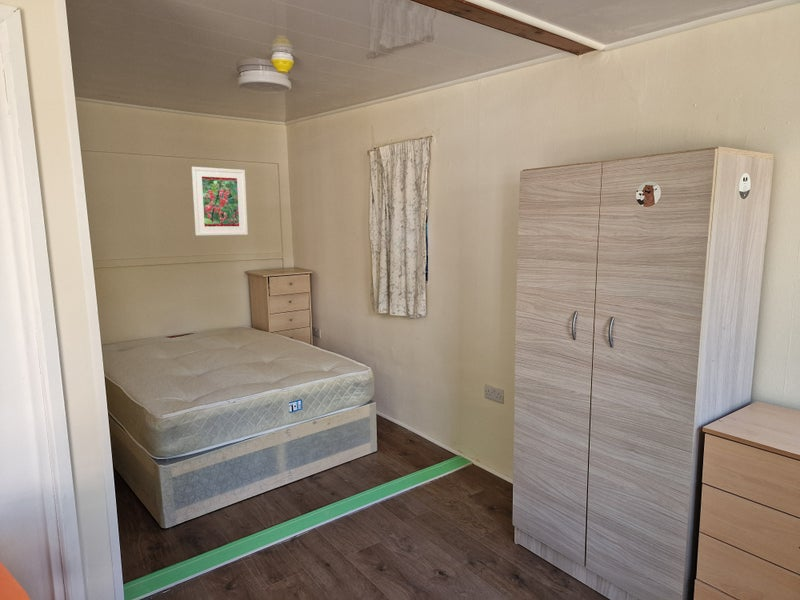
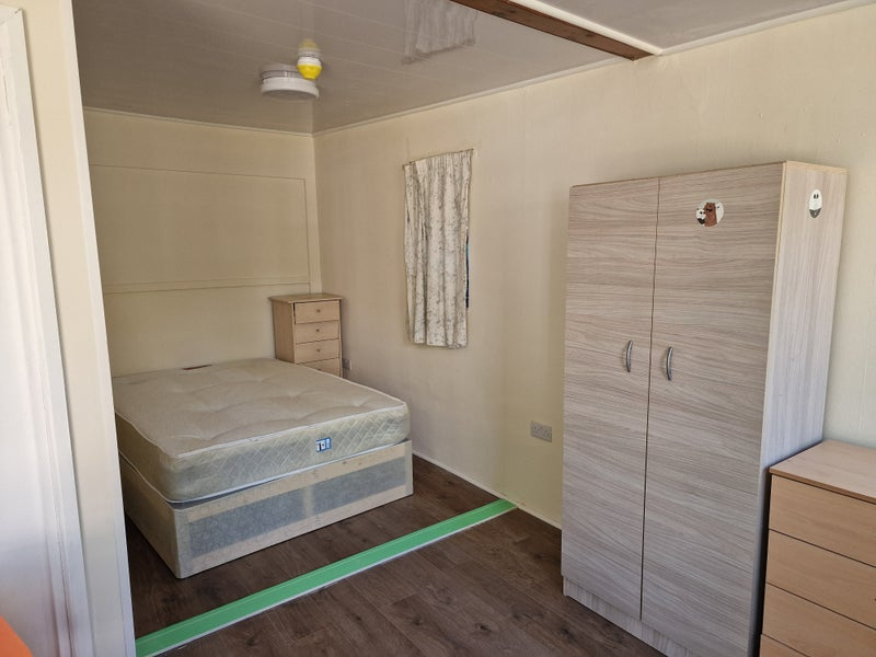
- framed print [191,166,249,236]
